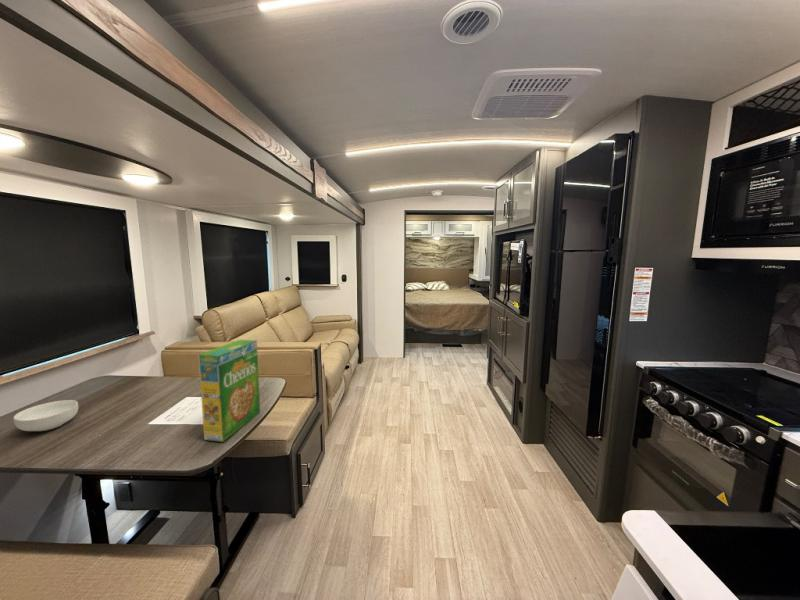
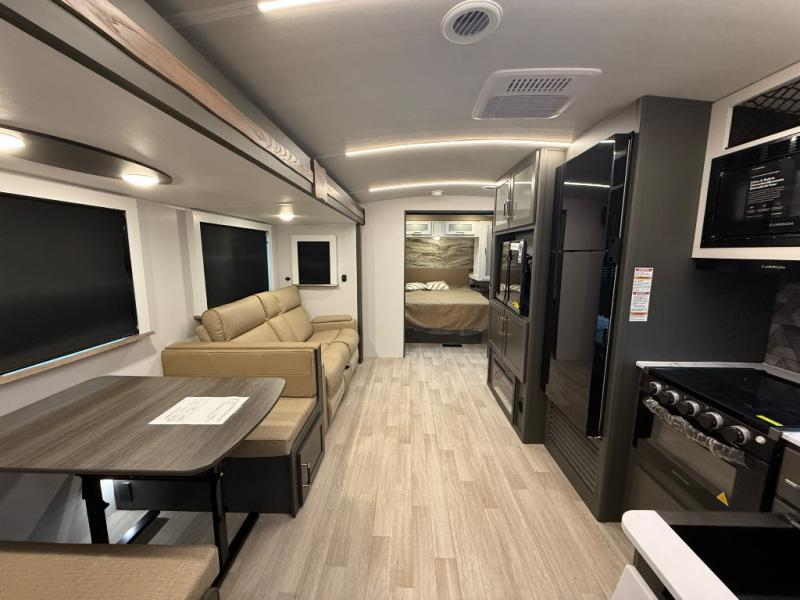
- cereal box [198,339,261,443]
- cereal bowl [12,399,79,432]
